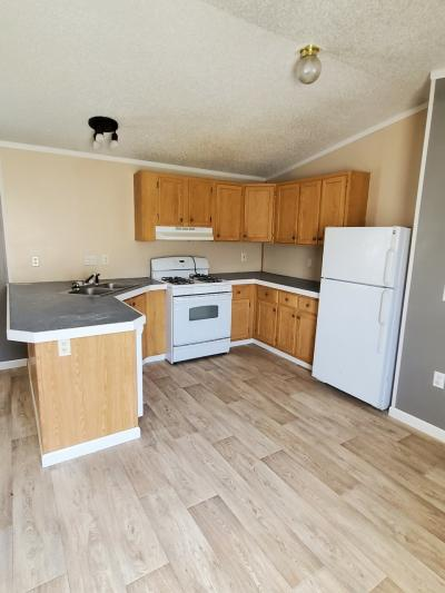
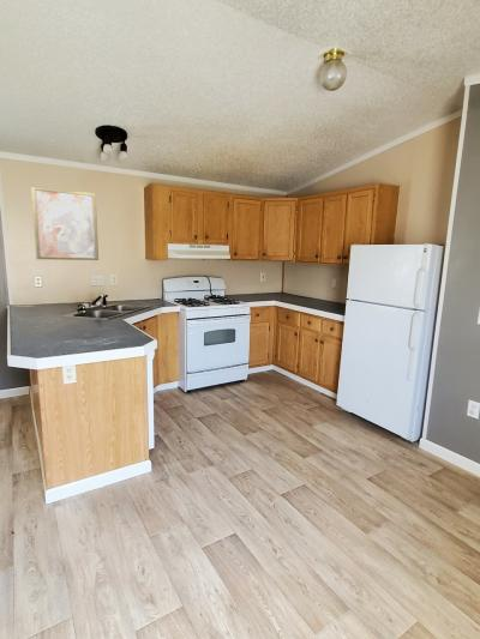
+ wall art [30,186,100,261]
